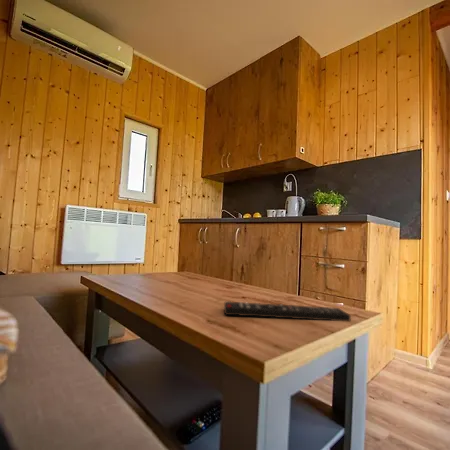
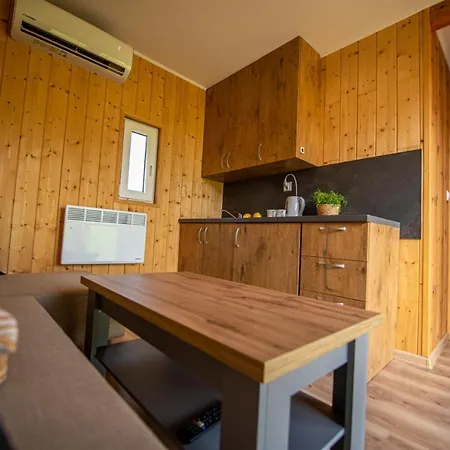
- remote control [222,300,352,322]
